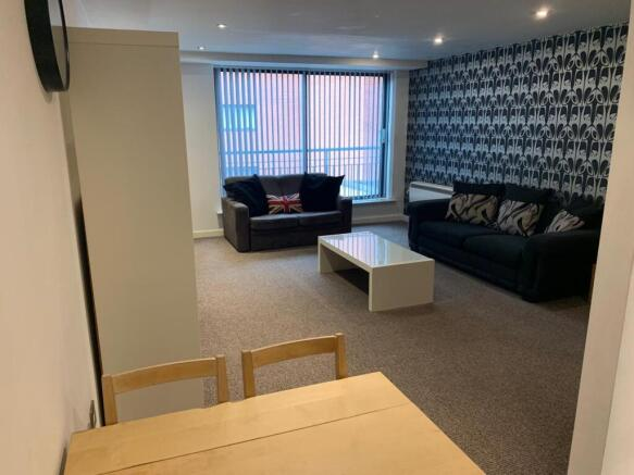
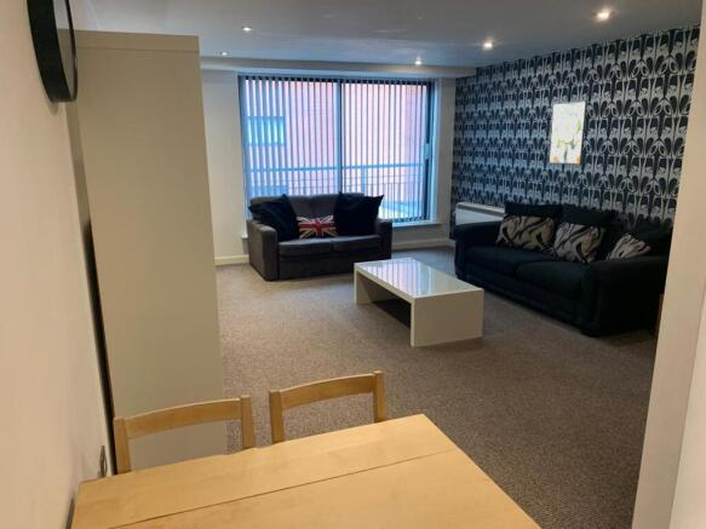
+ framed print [547,99,589,166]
